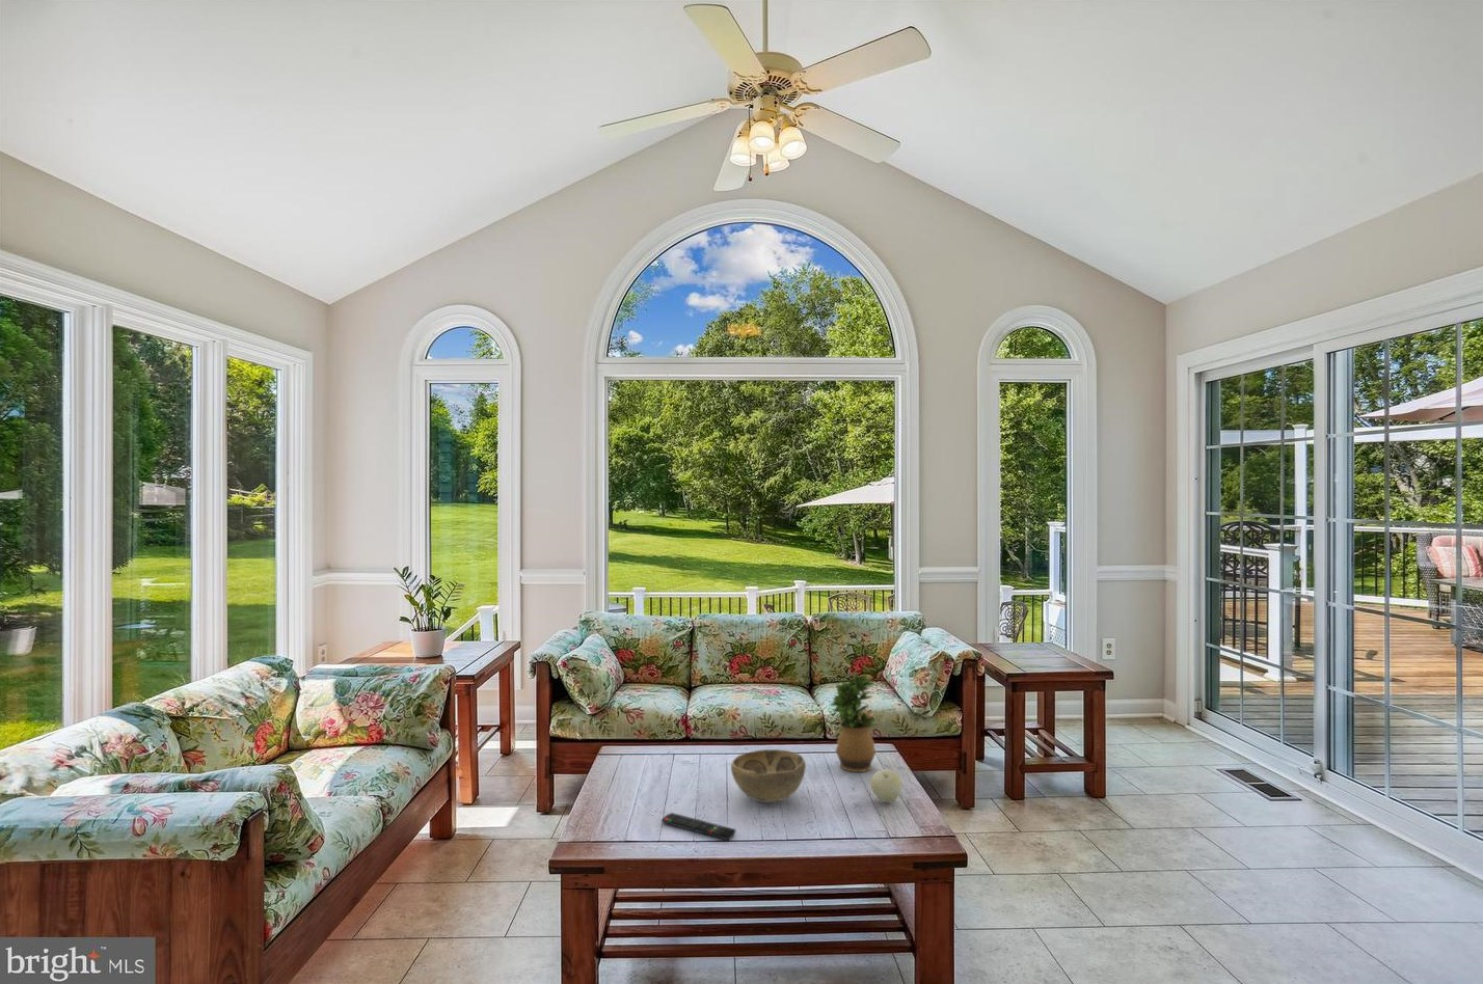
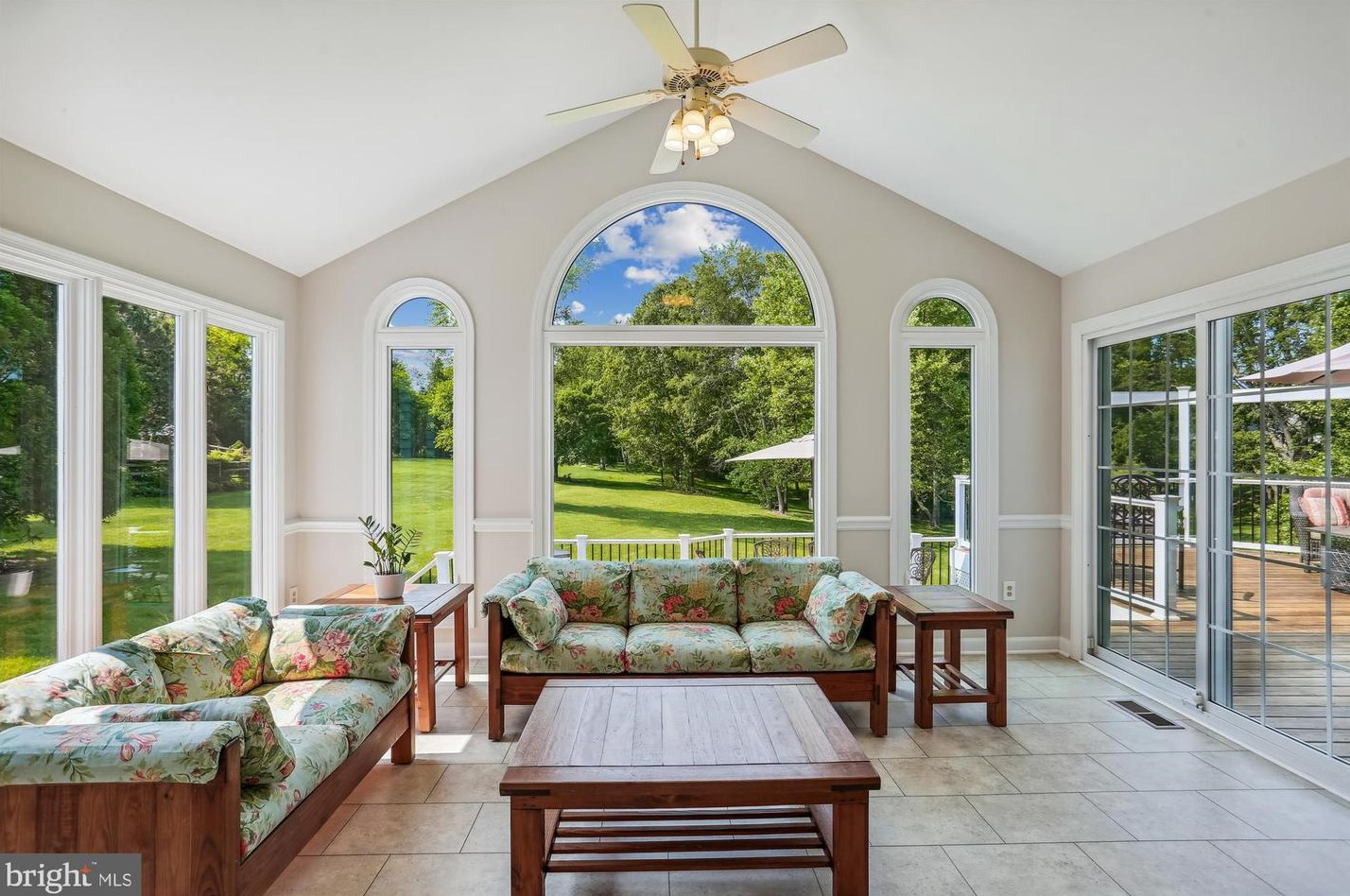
- remote control [660,812,737,841]
- potted plant [828,670,877,773]
- decorative bowl [731,748,807,804]
- fruit [870,768,903,804]
